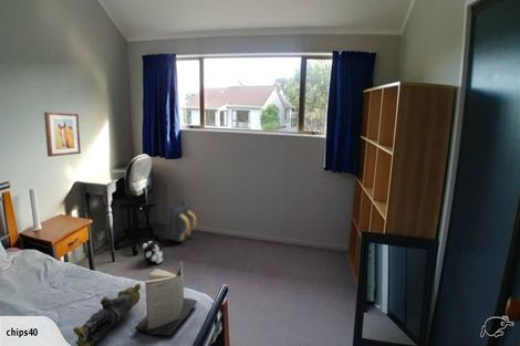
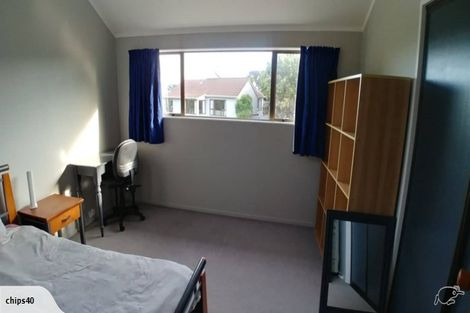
- wall art [43,111,82,158]
- plush toy [142,240,164,264]
- book [134,261,198,336]
- backpack [164,199,197,243]
- teddy bear [72,283,142,346]
